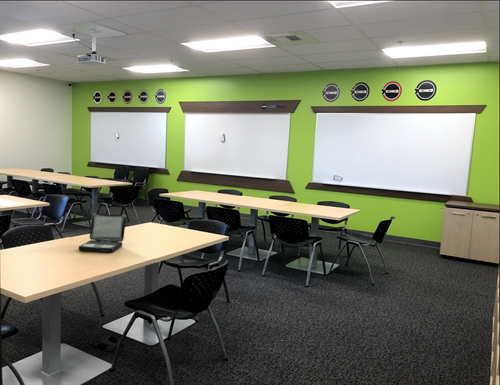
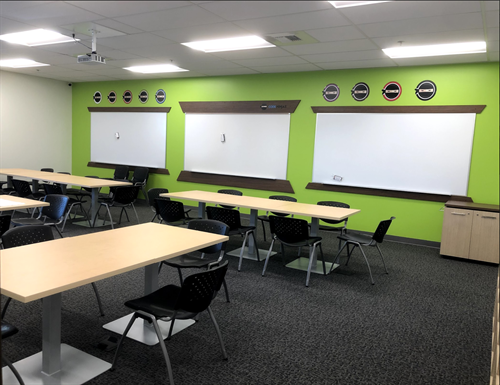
- laptop [78,212,127,253]
